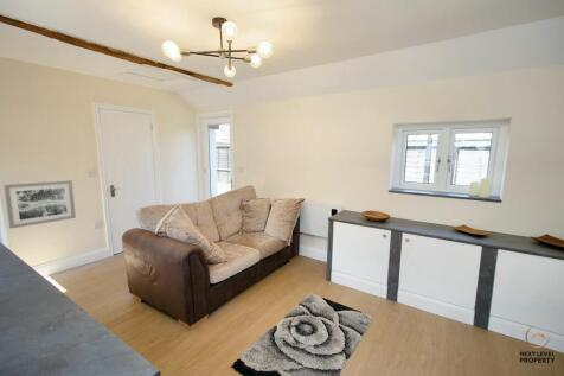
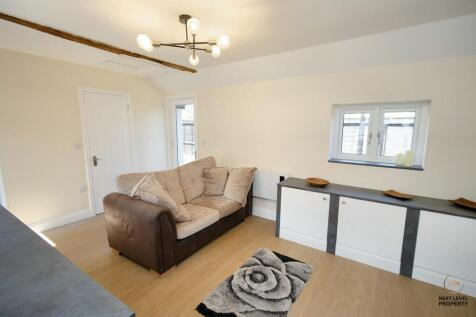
- wall art [2,179,77,230]
